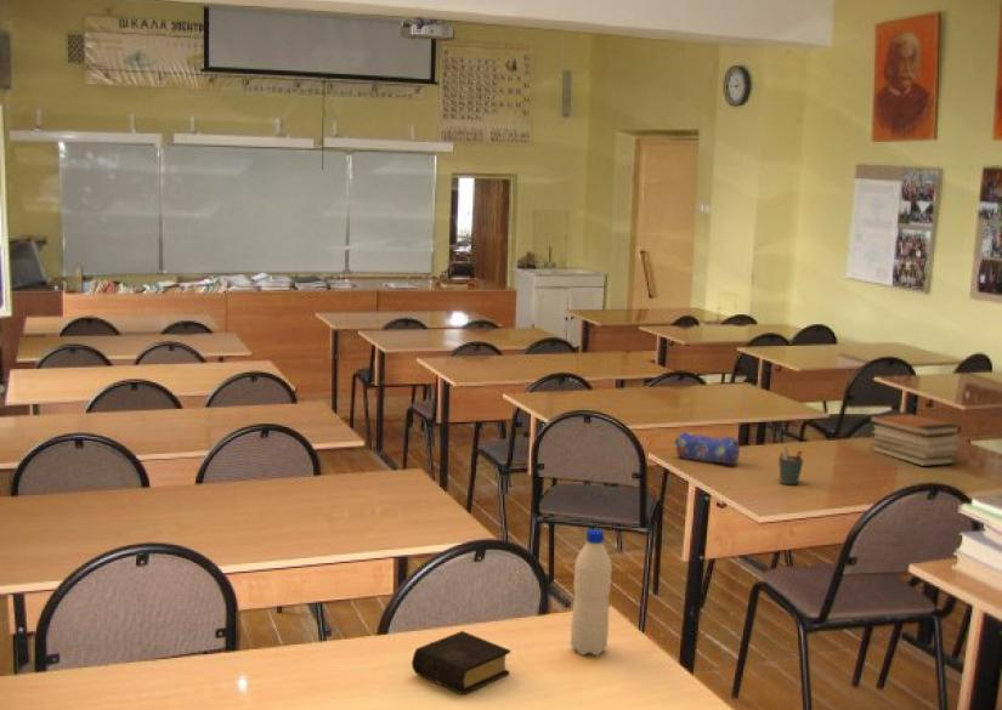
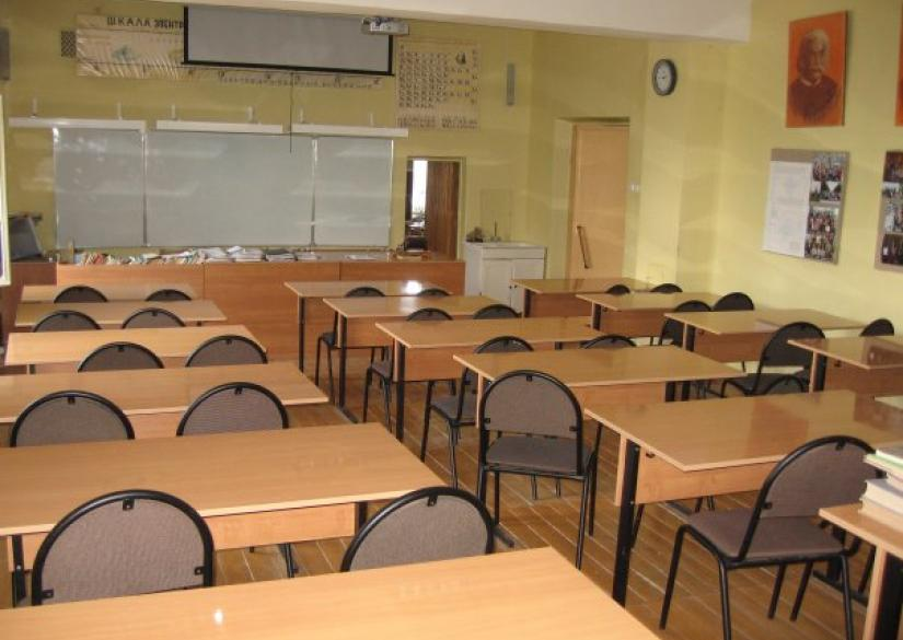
- book stack [867,410,962,467]
- book [411,630,511,695]
- pen holder [777,445,805,485]
- pencil case [673,430,741,466]
- water bottle [570,528,613,657]
